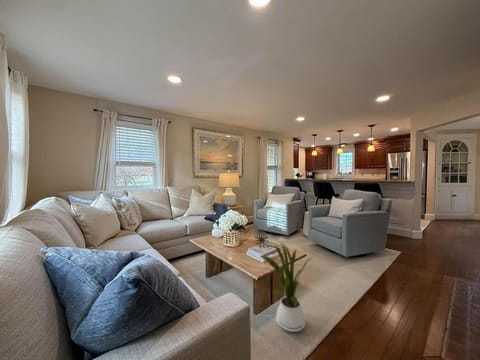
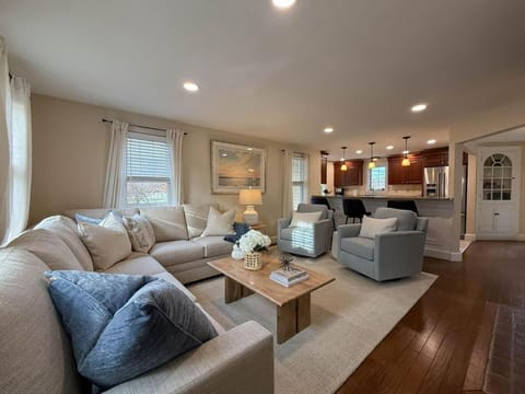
- house plant [259,242,314,333]
